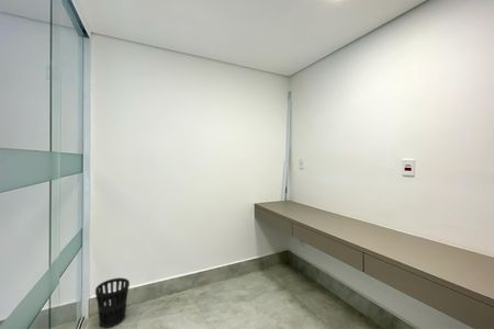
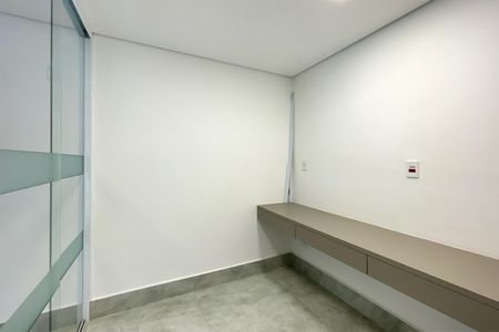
- wastebasket [94,276,131,329]
